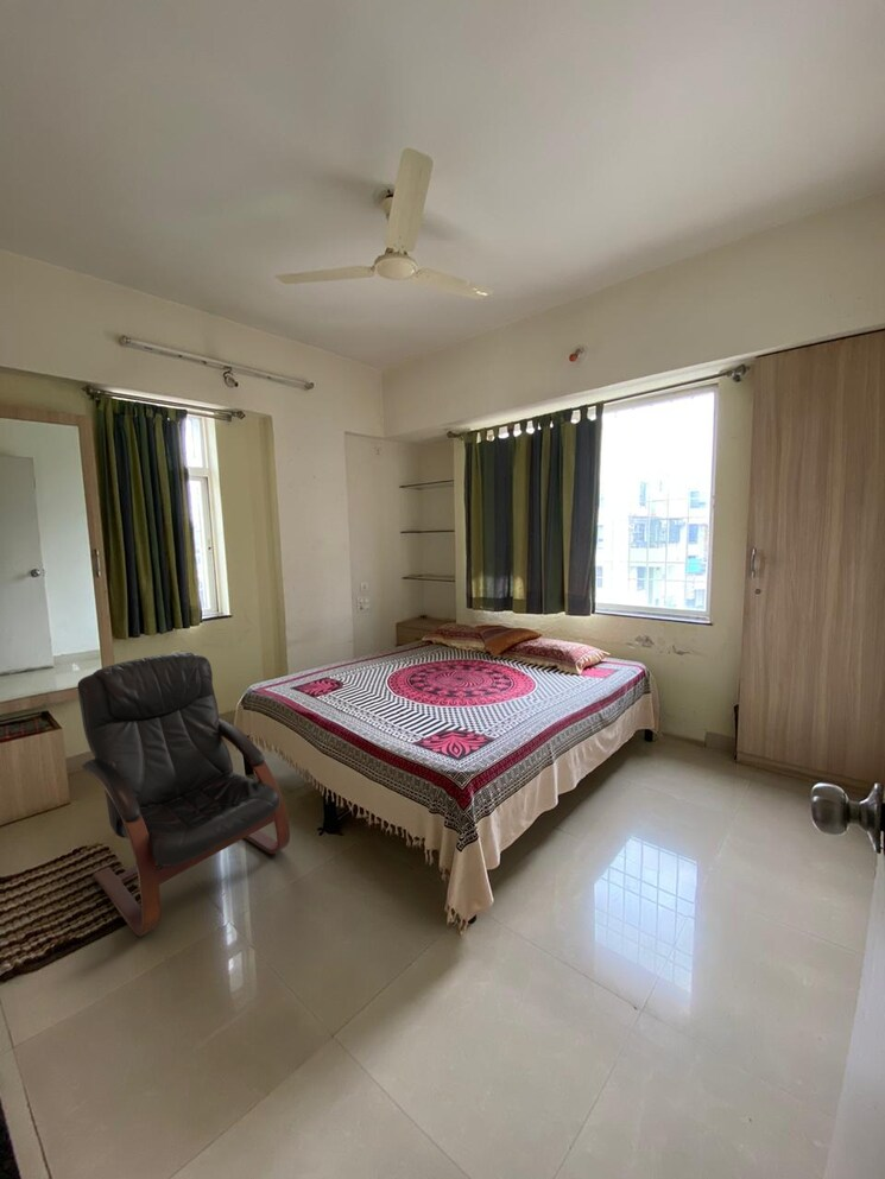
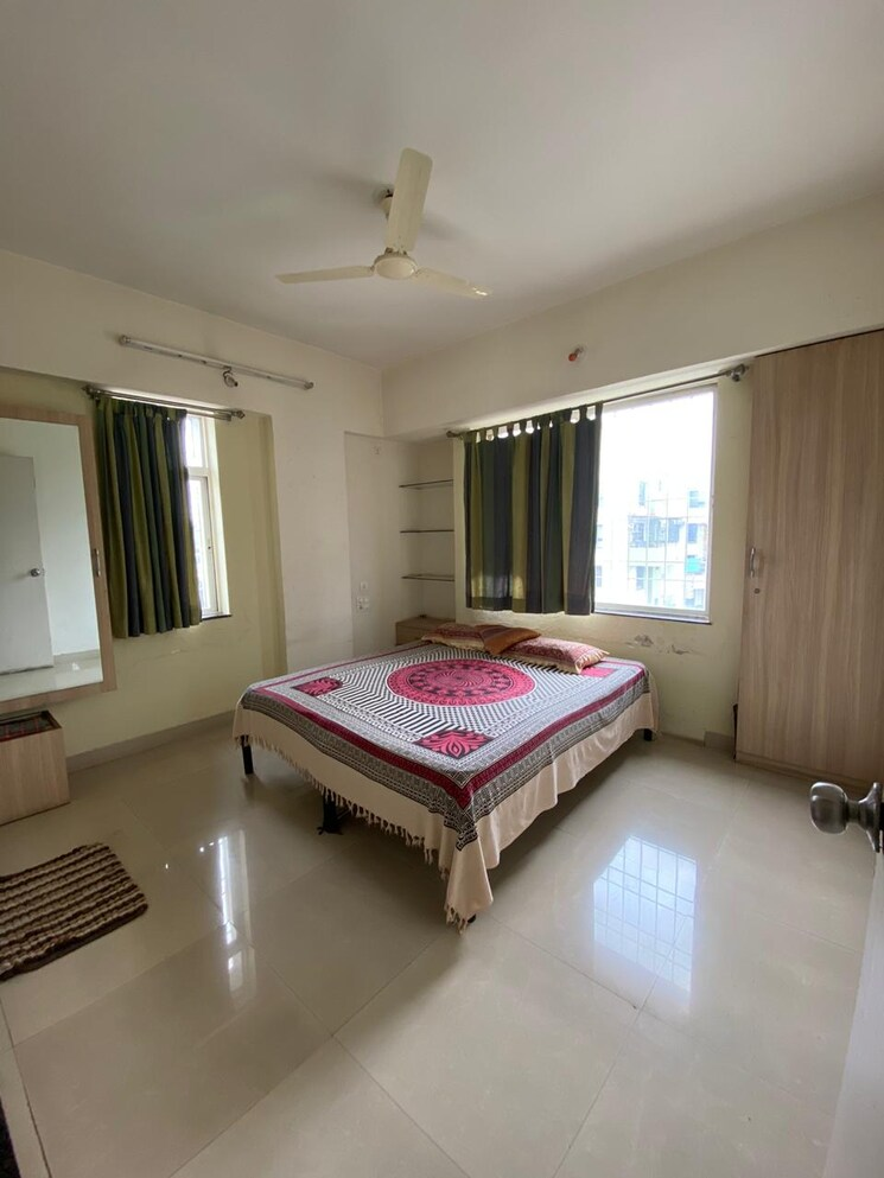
- armchair [76,651,291,938]
